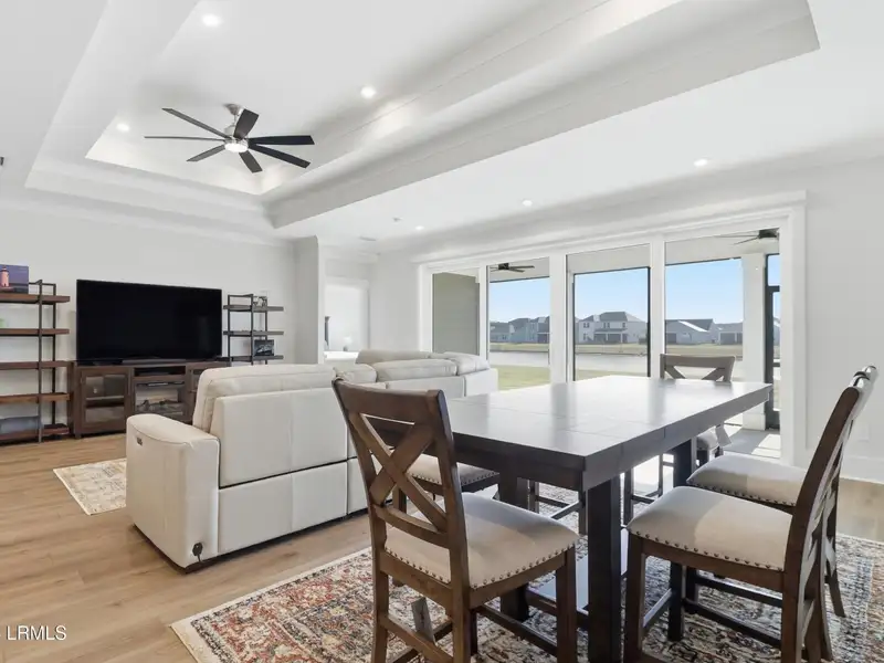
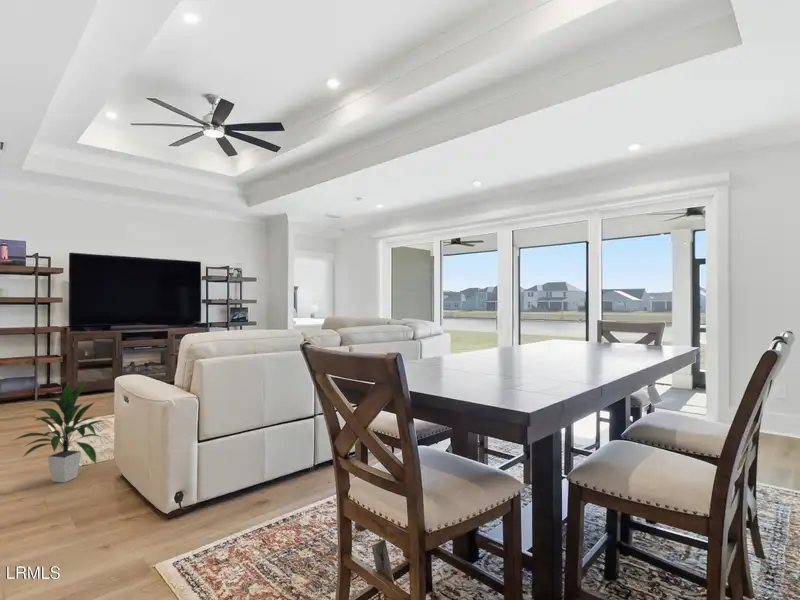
+ indoor plant [11,379,106,483]
